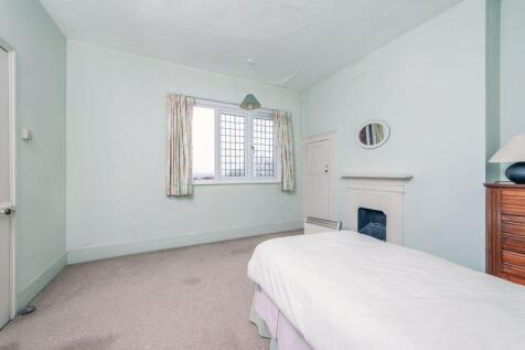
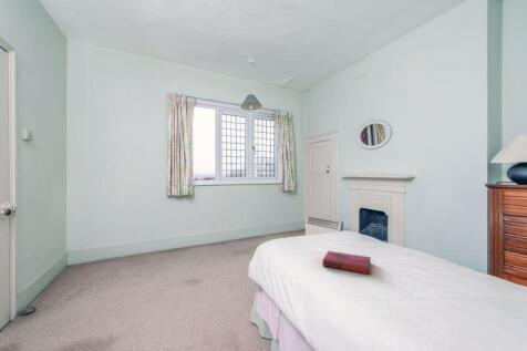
+ hardback book [321,250,372,276]
